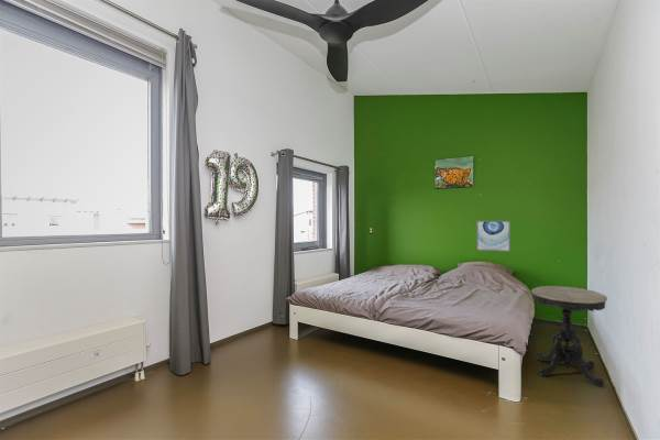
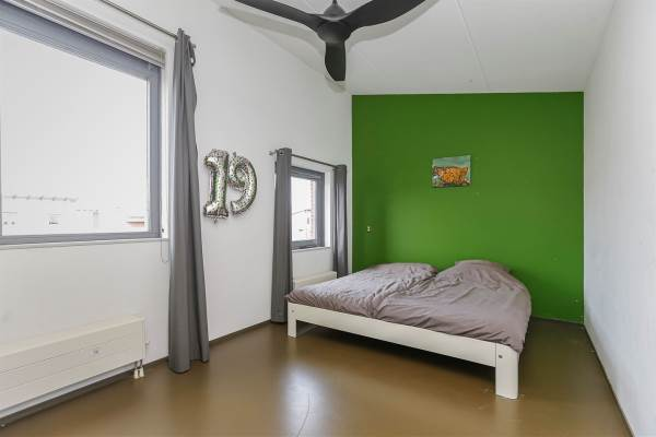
- side table [530,285,608,388]
- wall art [476,220,512,253]
